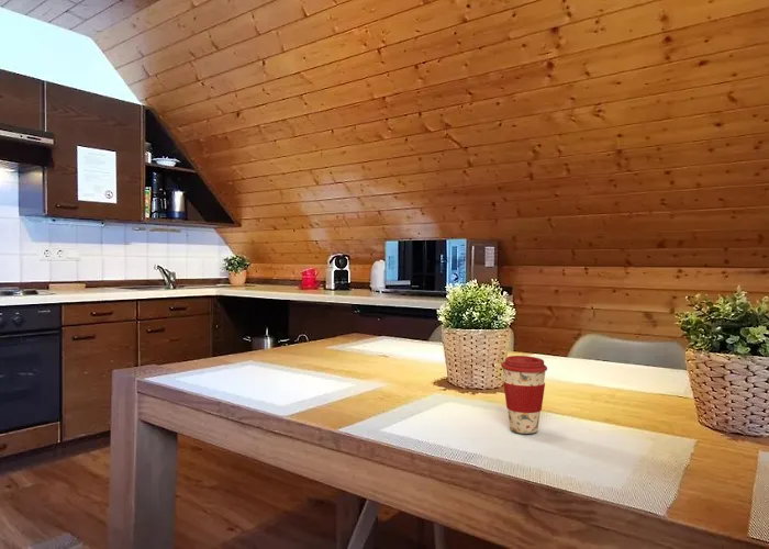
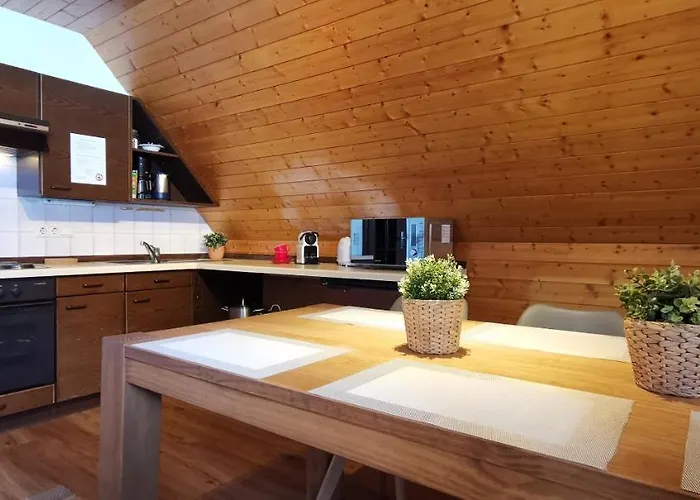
- coffee cup [500,355,548,435]
